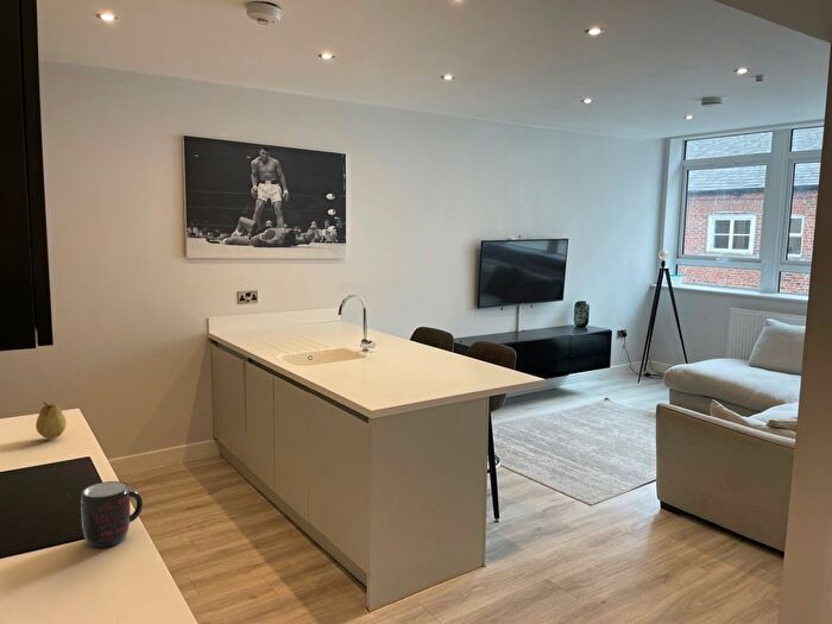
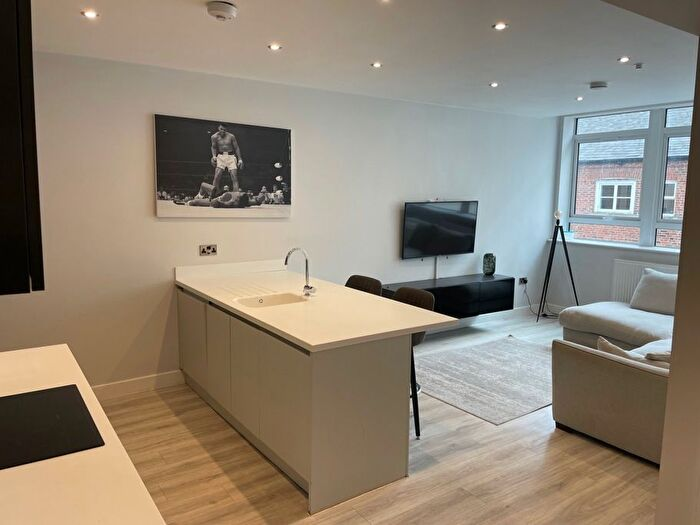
- fruit [34,401,68,440]
- mug [80,480,144,549]
